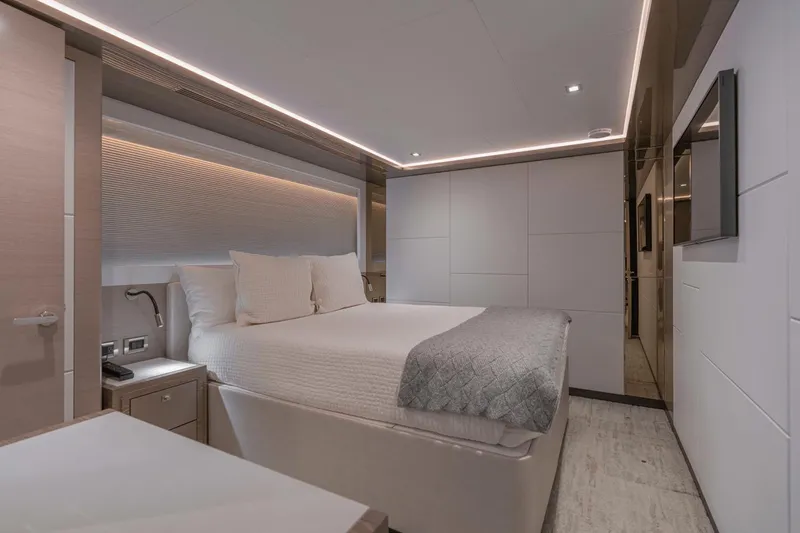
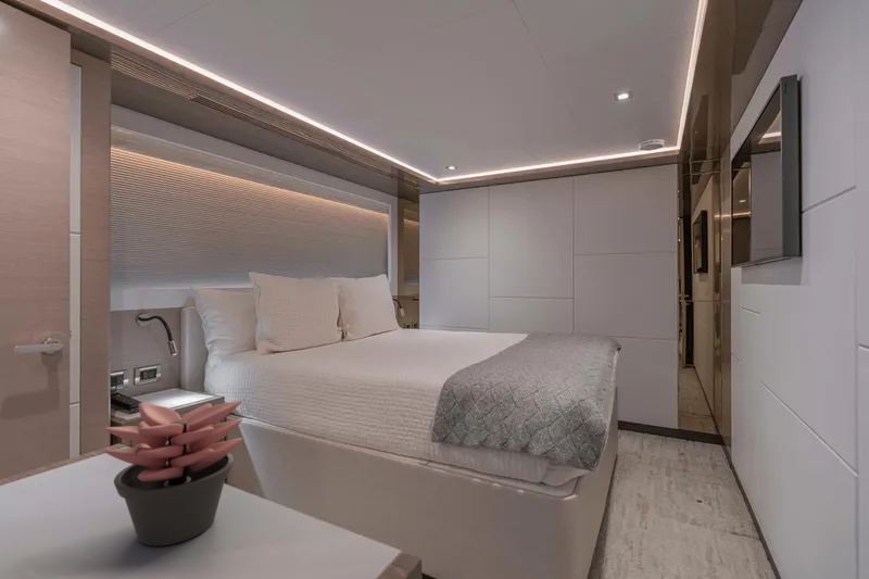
+ succulent plant [103,400,243,546]
